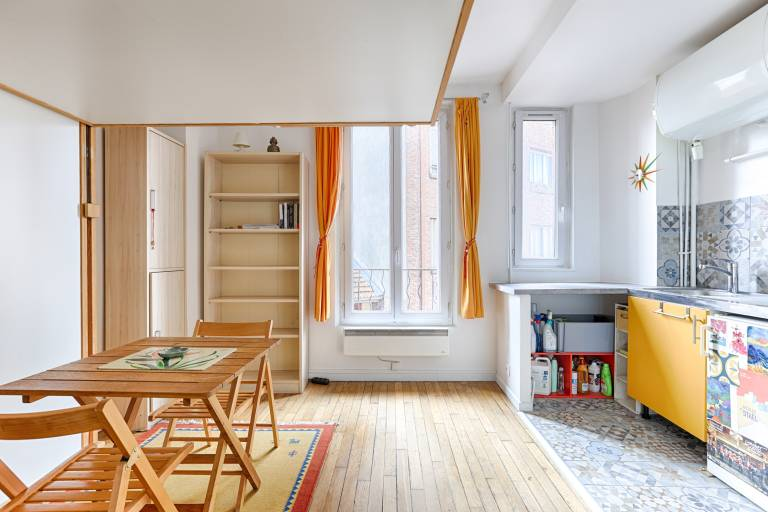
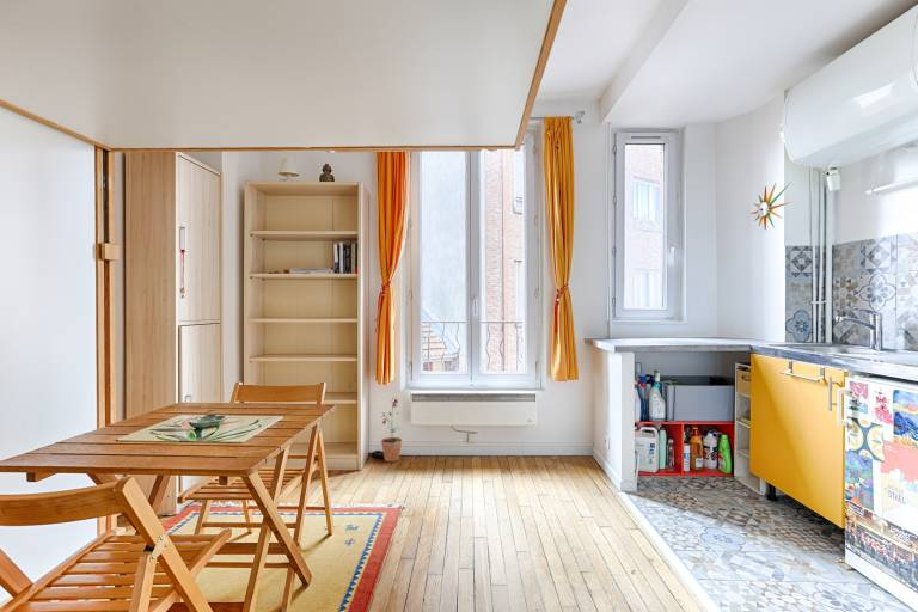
+ potted plant [380,398,403,463]
